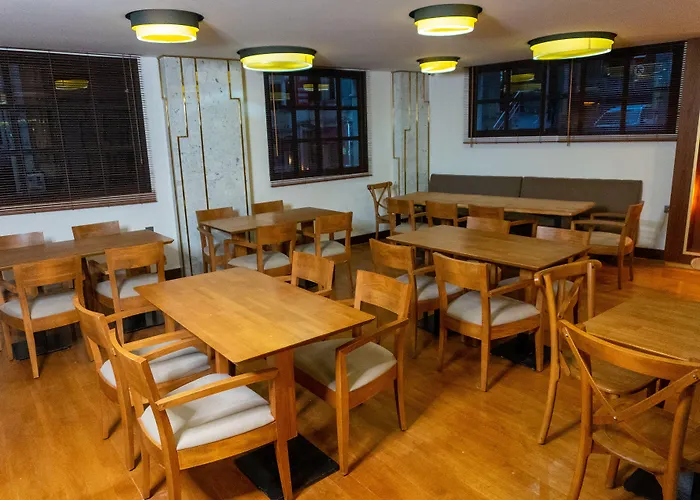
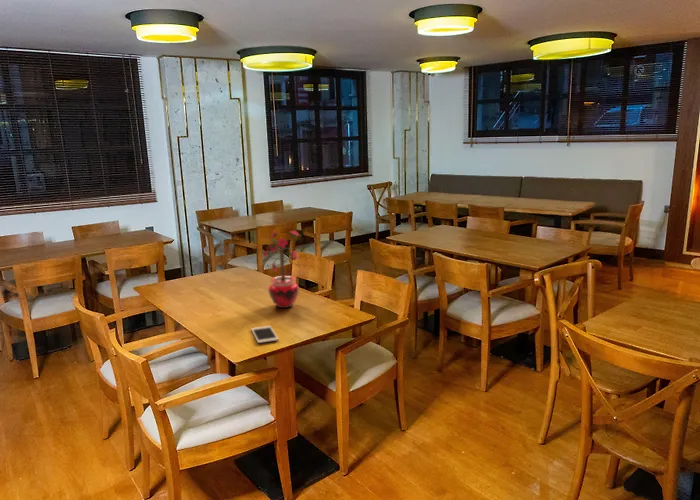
+ potted plant [261,230,300,309]
+ cell phone [250,325,279,344]
